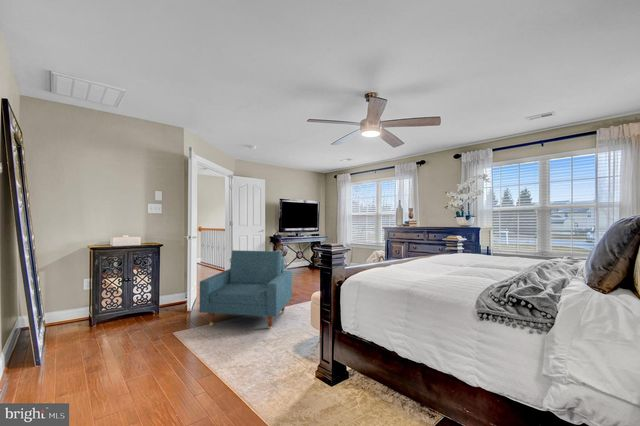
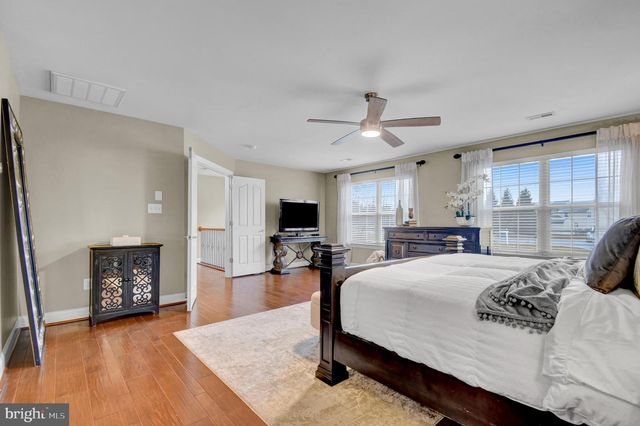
- armchair [199,249,293,330]
